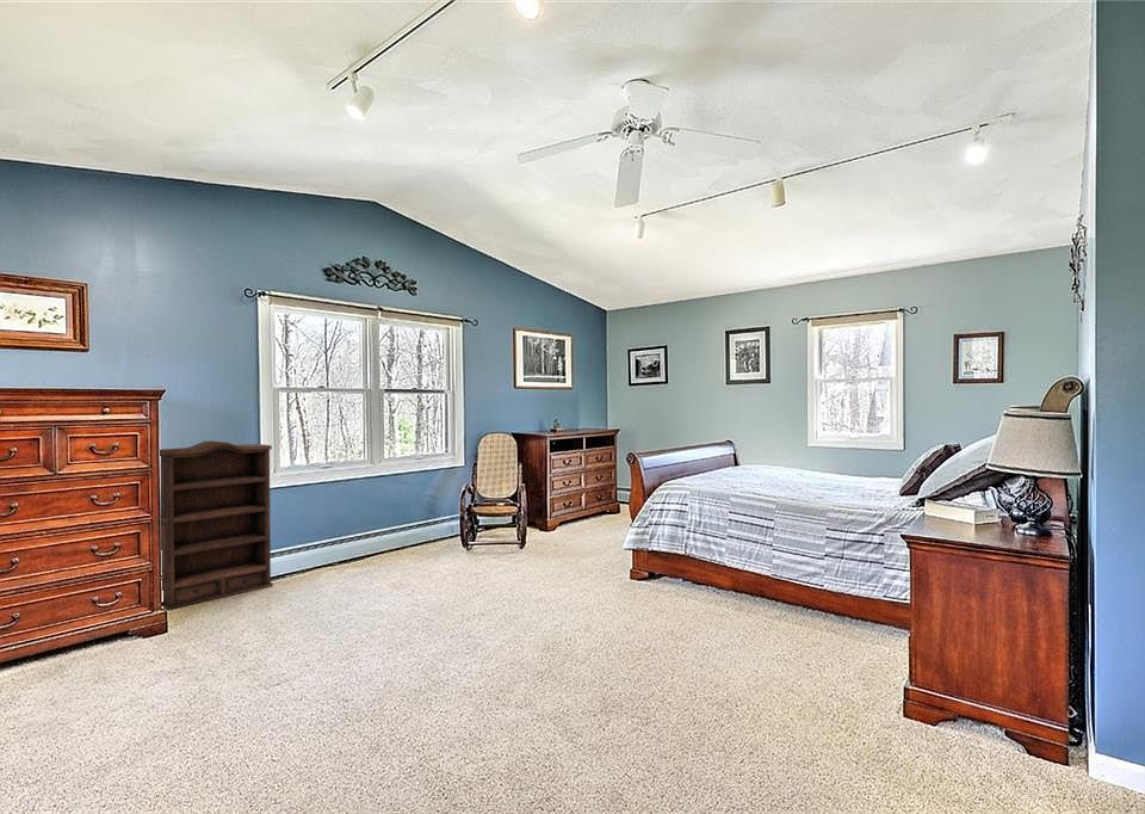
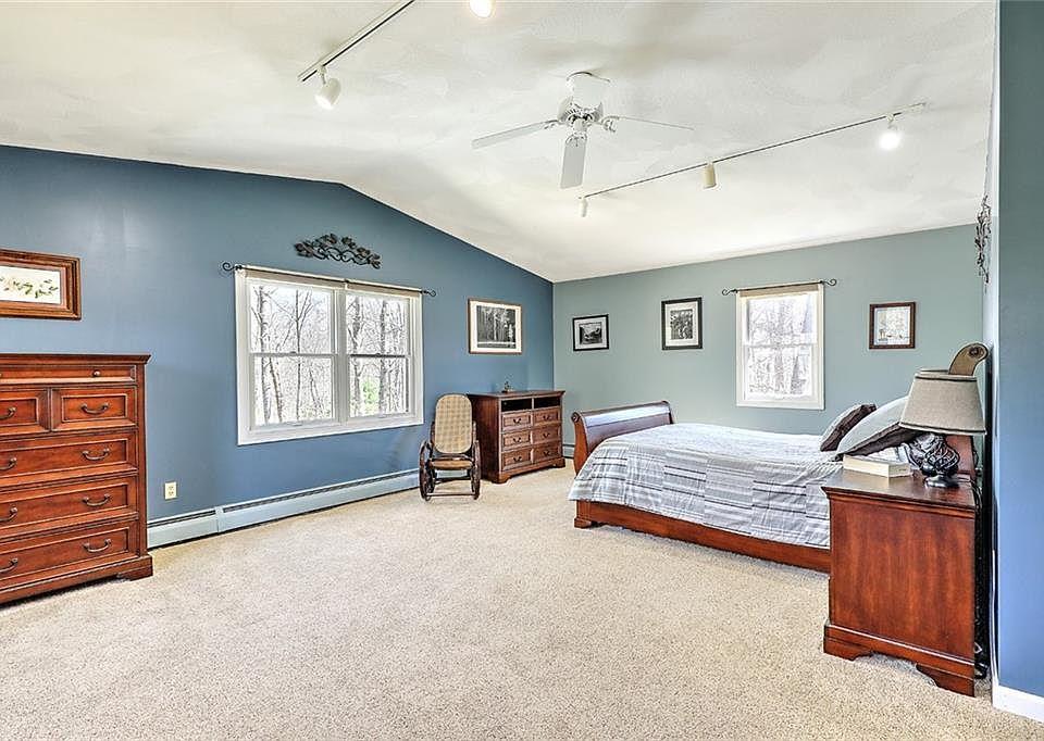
- bookshelf [159,439,274,611]
